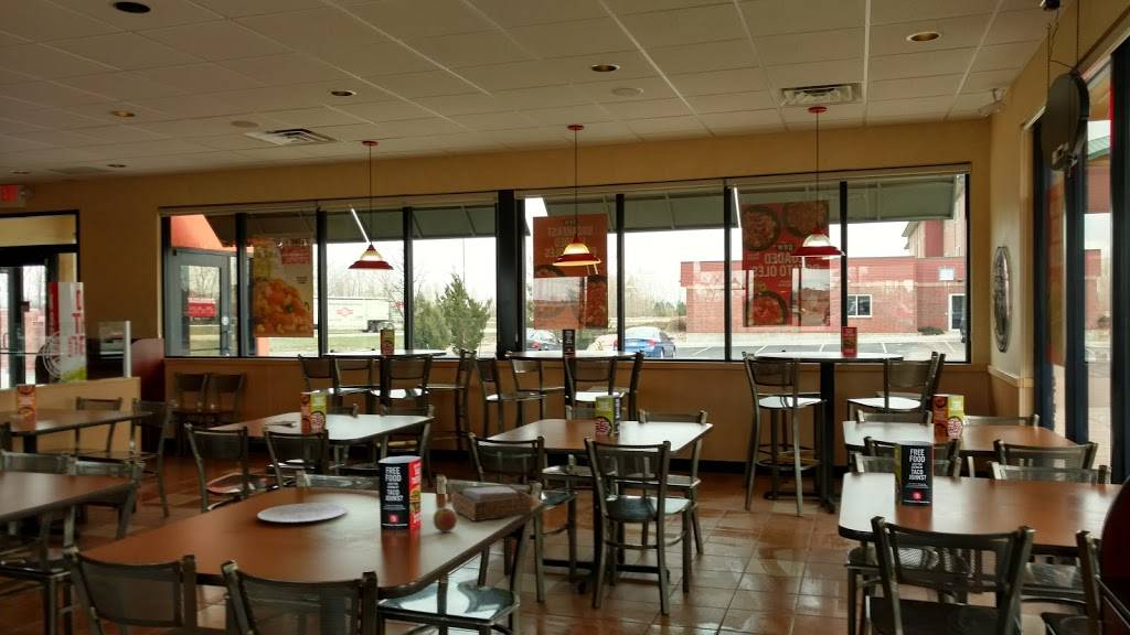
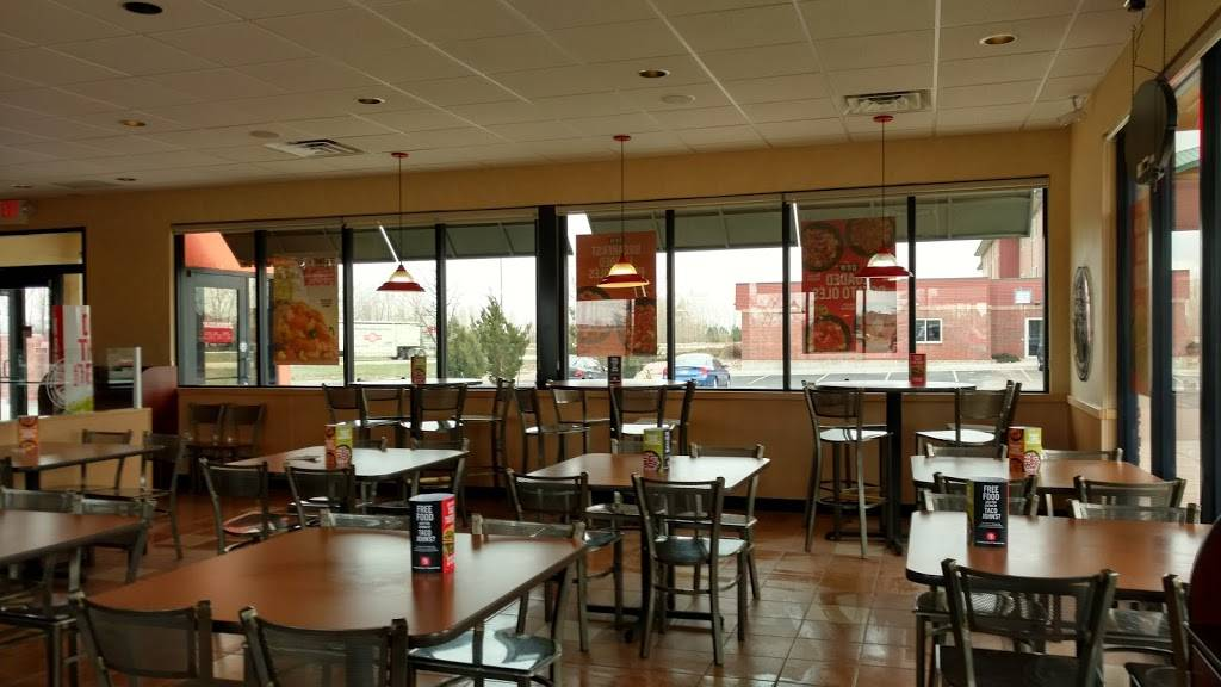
- plate [256,503,349,524]
- apple [433,504,458,534]
- napkin holder [451,485,533,521]
